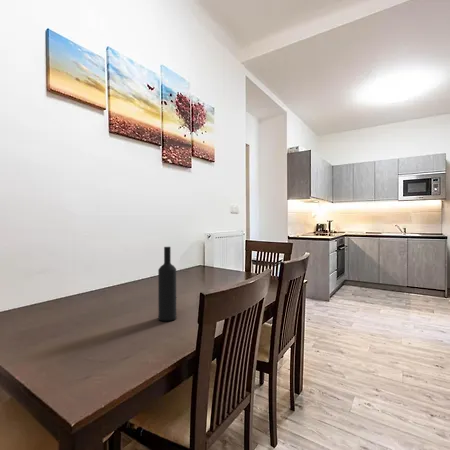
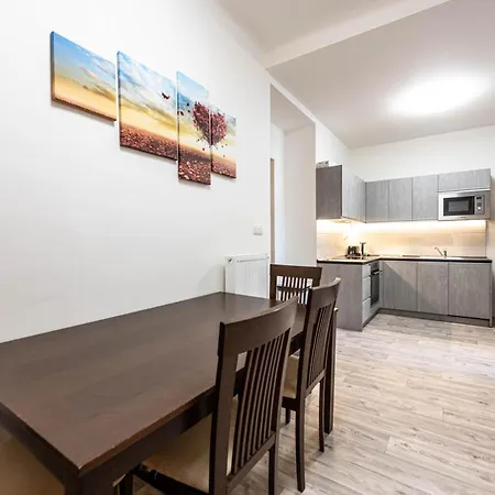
- wine bottle [157,246,177,322]
